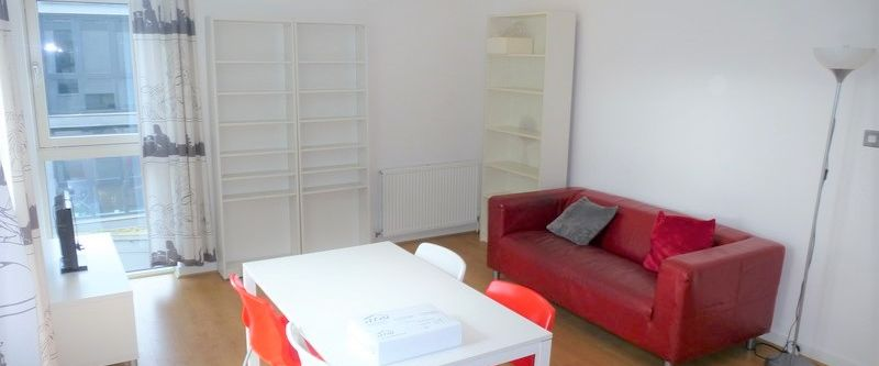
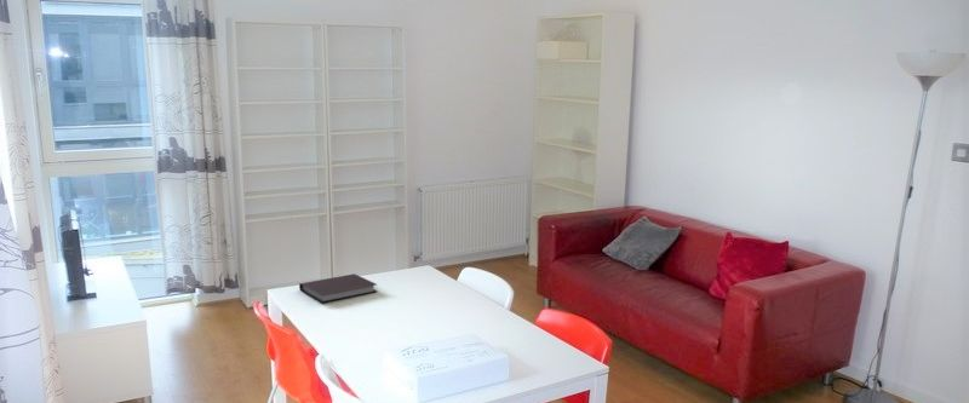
+ notebook [298,272,378,304]
